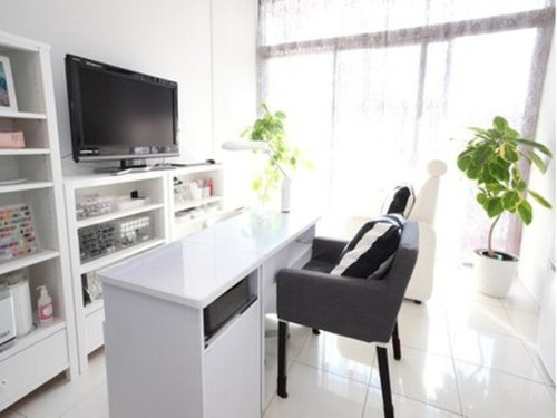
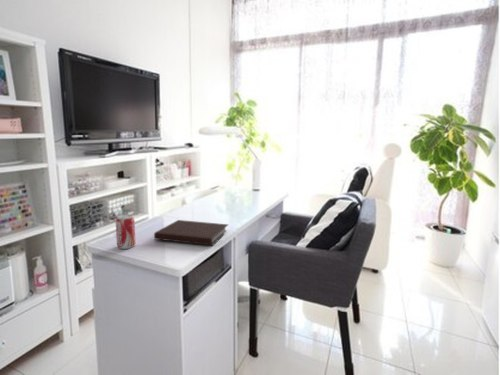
+ beverage can [115,214,137,250]
+ notebook [153,219,230,247]
